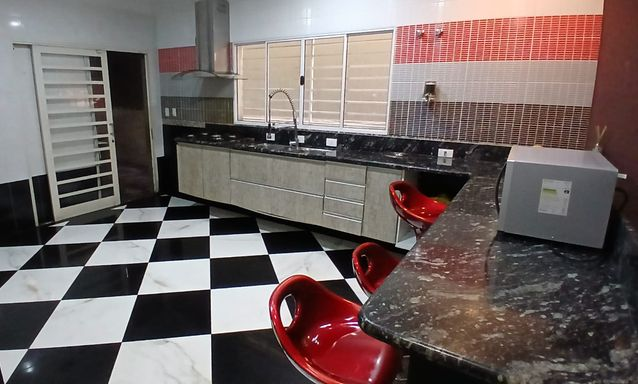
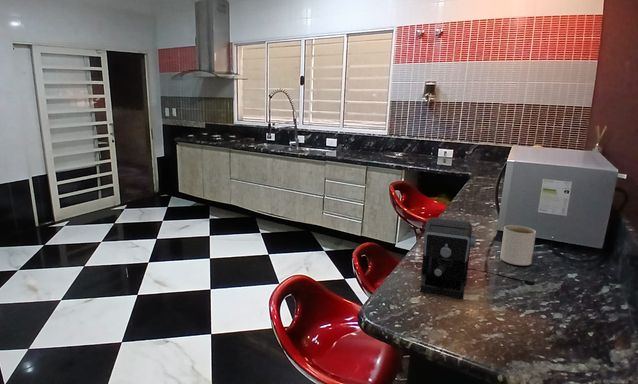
+ mug [499,224,537,266]
+ coffee maker [419,217,536,301]
